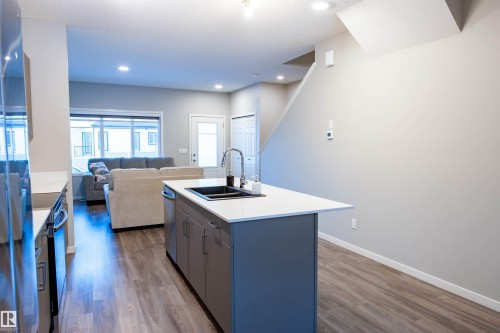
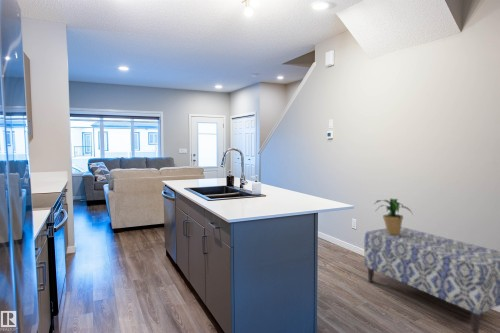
+ potted plant [374,198,414,235]
+ bench [363,226,500,333]
